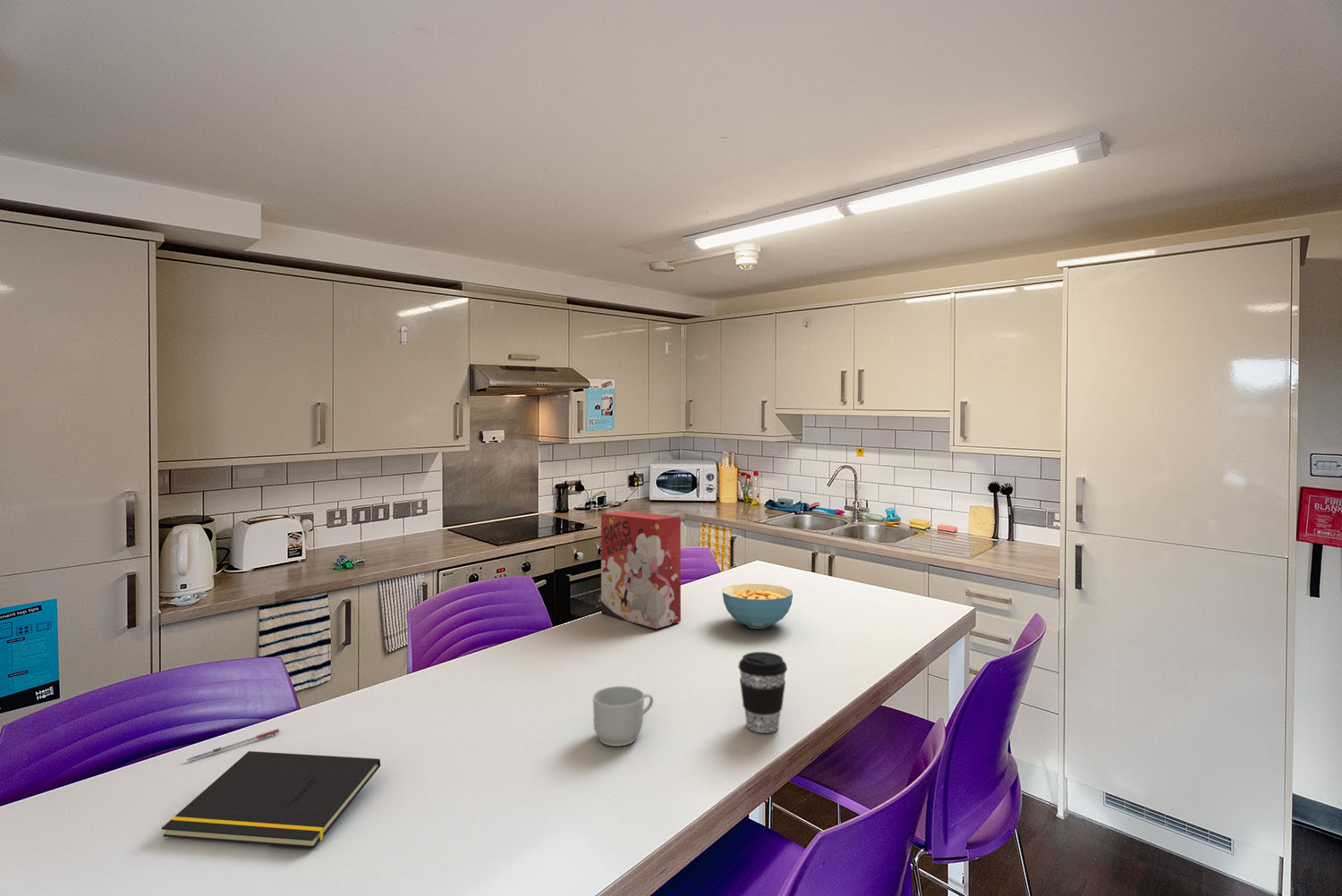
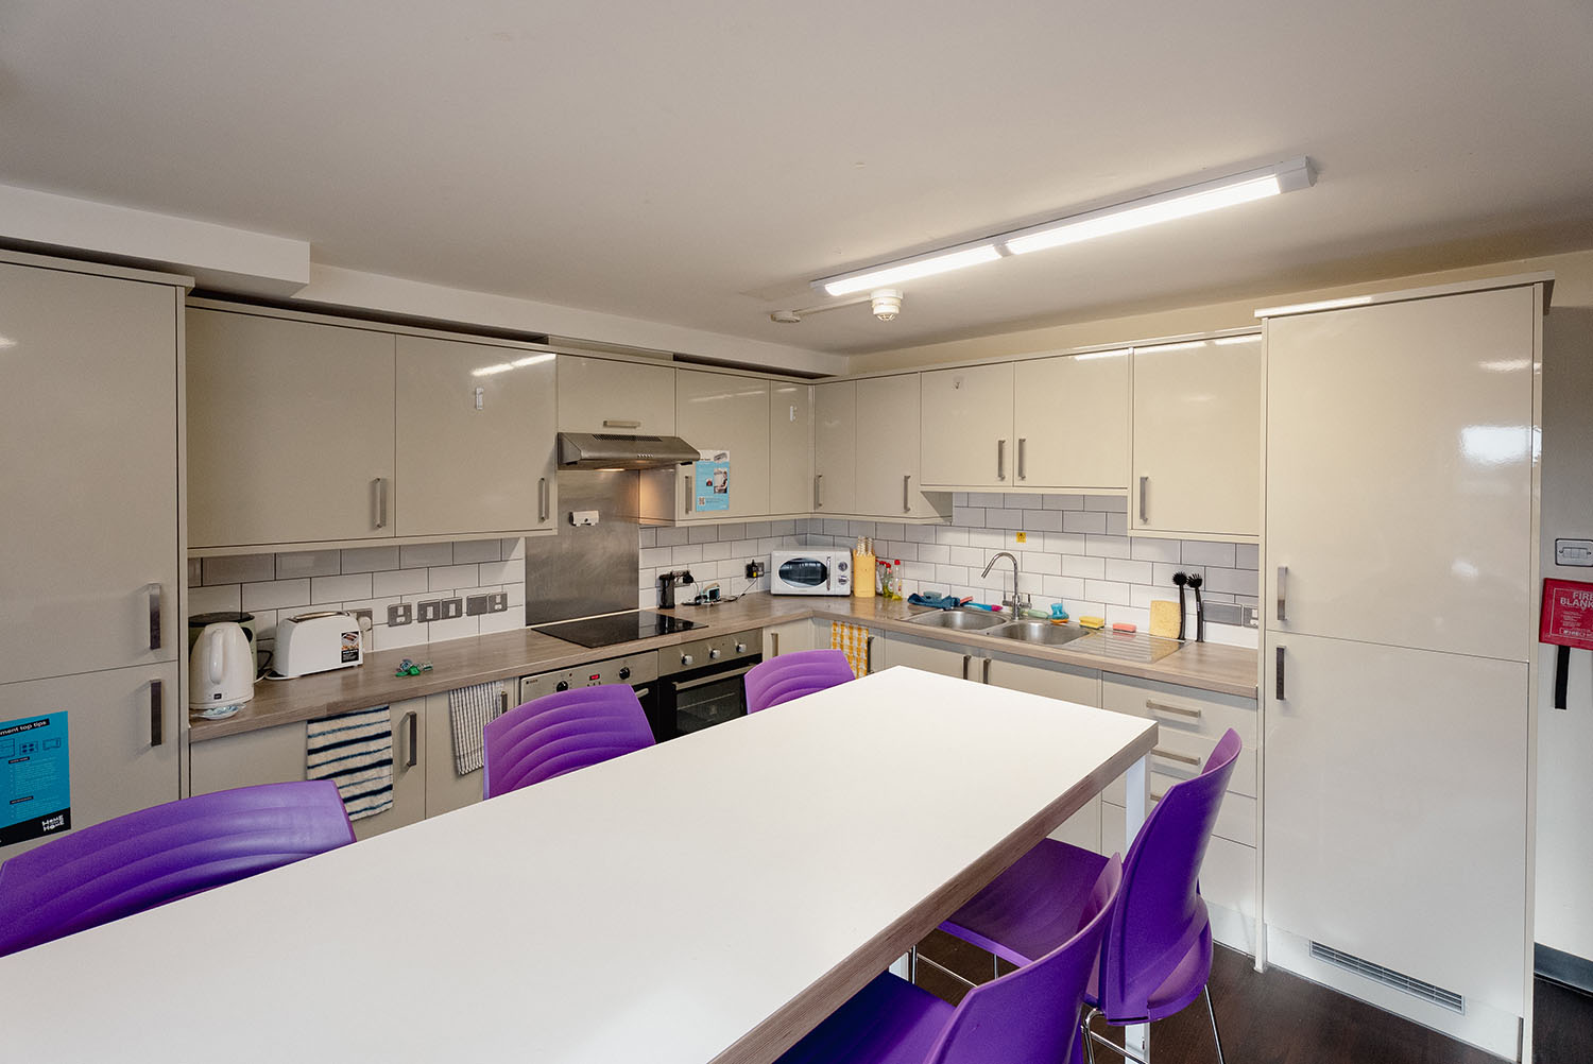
- coffee cup [737,651,788,734]
- mug [592,685,654,747]
- notepad [160,750,381,850]
- cereal bowl [722,583,794,630]
- pen [186,728,280,762]
- cereal box [600,511,682,630]
